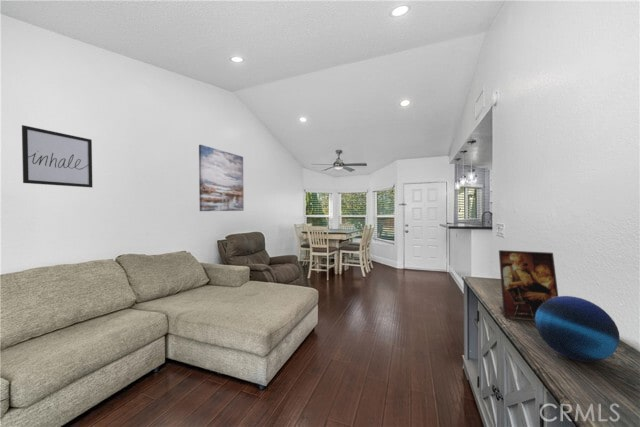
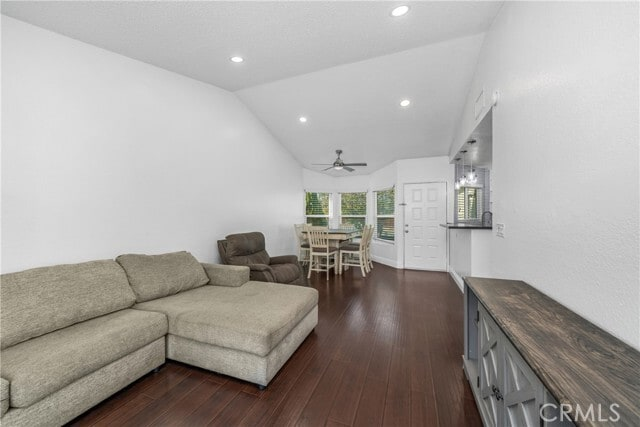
- wall art [21,124,93,189]
- picture frame [498,249,559,321]
- wall art [198,144,245,212]
- decorative orb [535,295,621,363]
